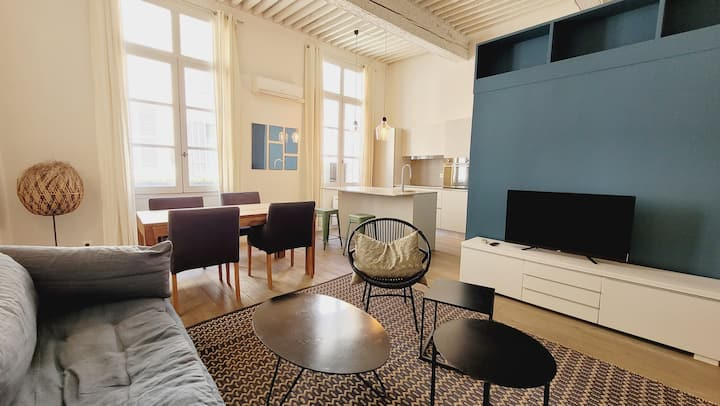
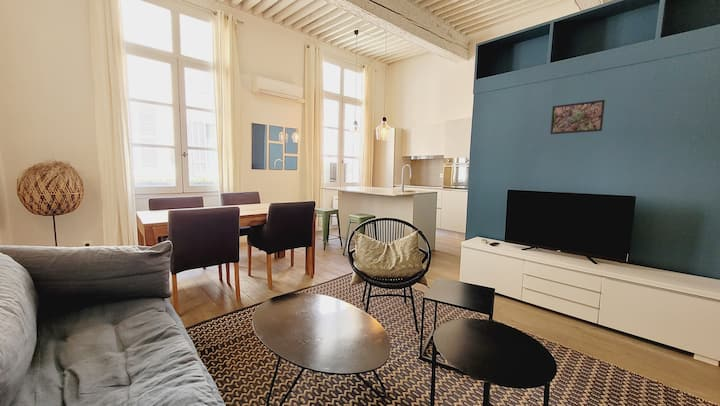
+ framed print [549,99,606,135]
